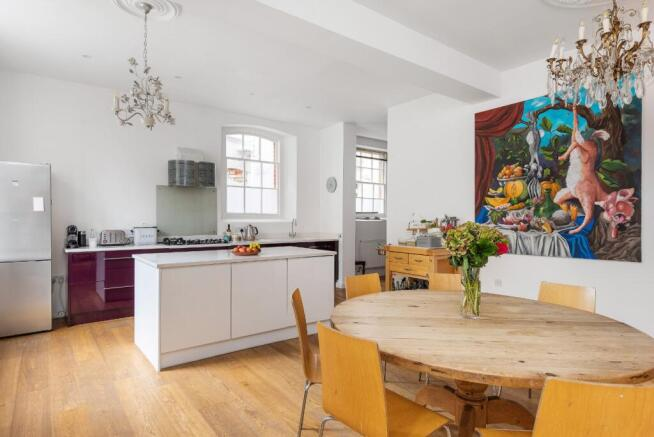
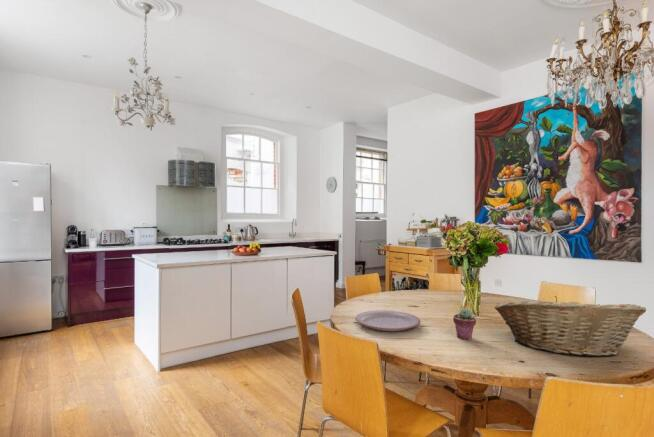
+ potted succulent [452,308,477,340]
+ plate [355,309,421,332]
+ fruit basket [493,295,647,358]
